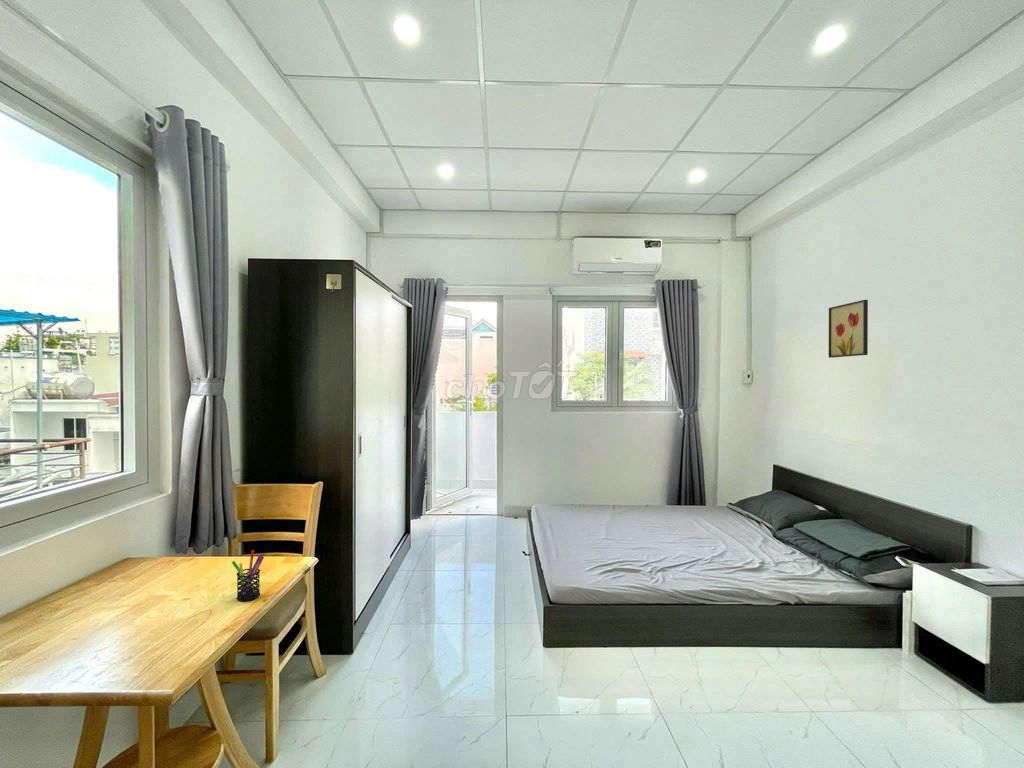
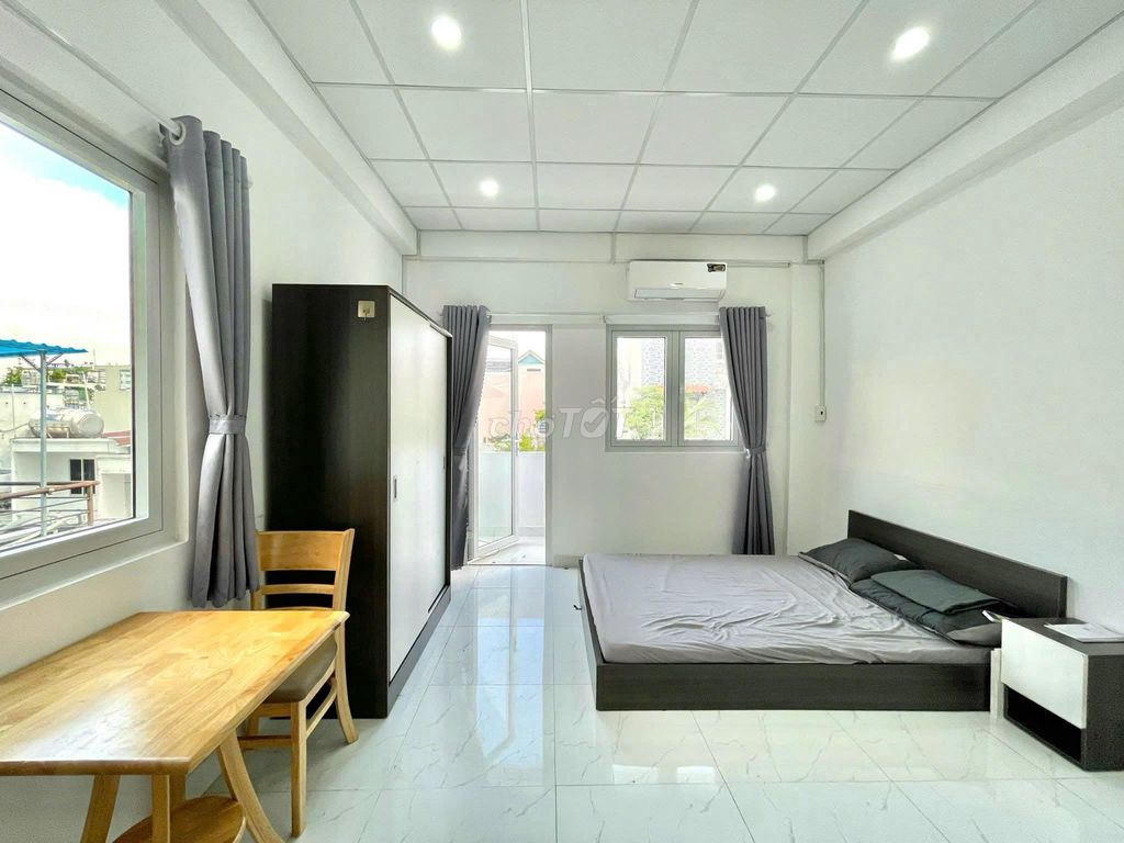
- pen holder [231,549,265,602]
- wall art [828,299,869,359]
